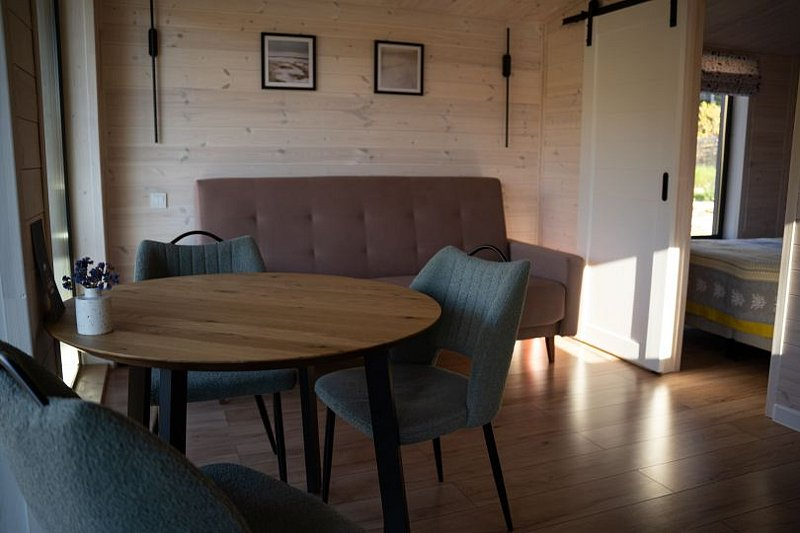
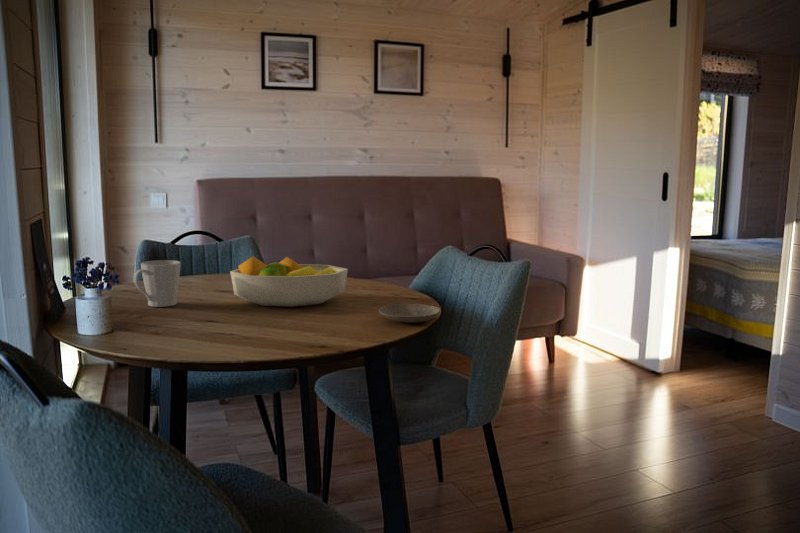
+ mug [132,259,182,308]
+ fruit bowl [229,255,349,308]
+ plate [378,302,441,324]
